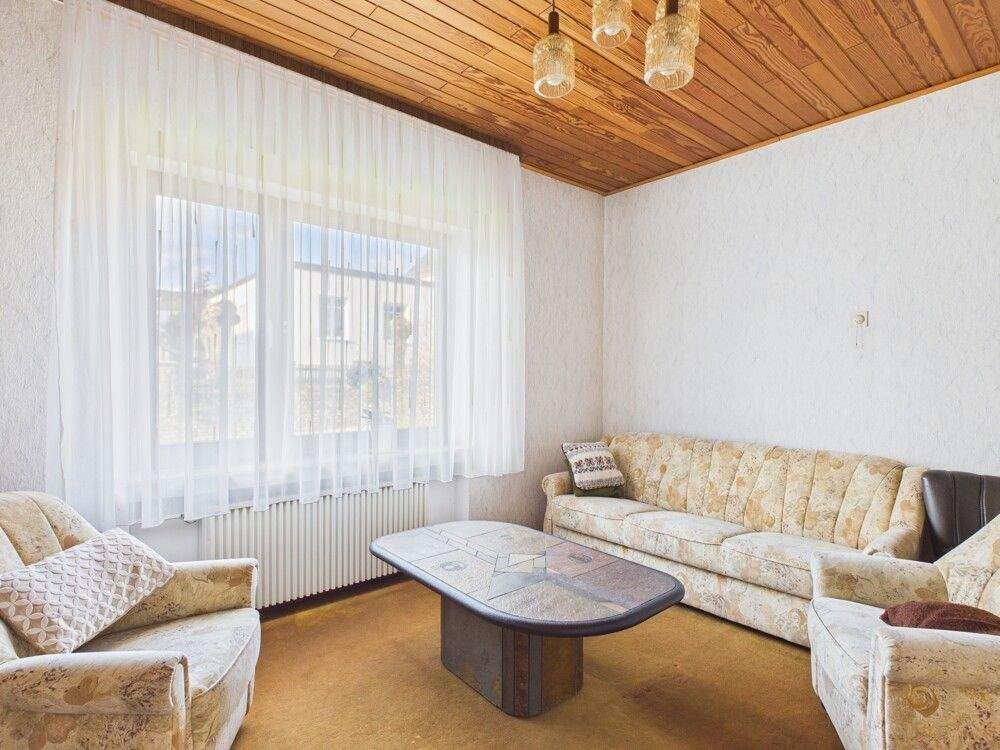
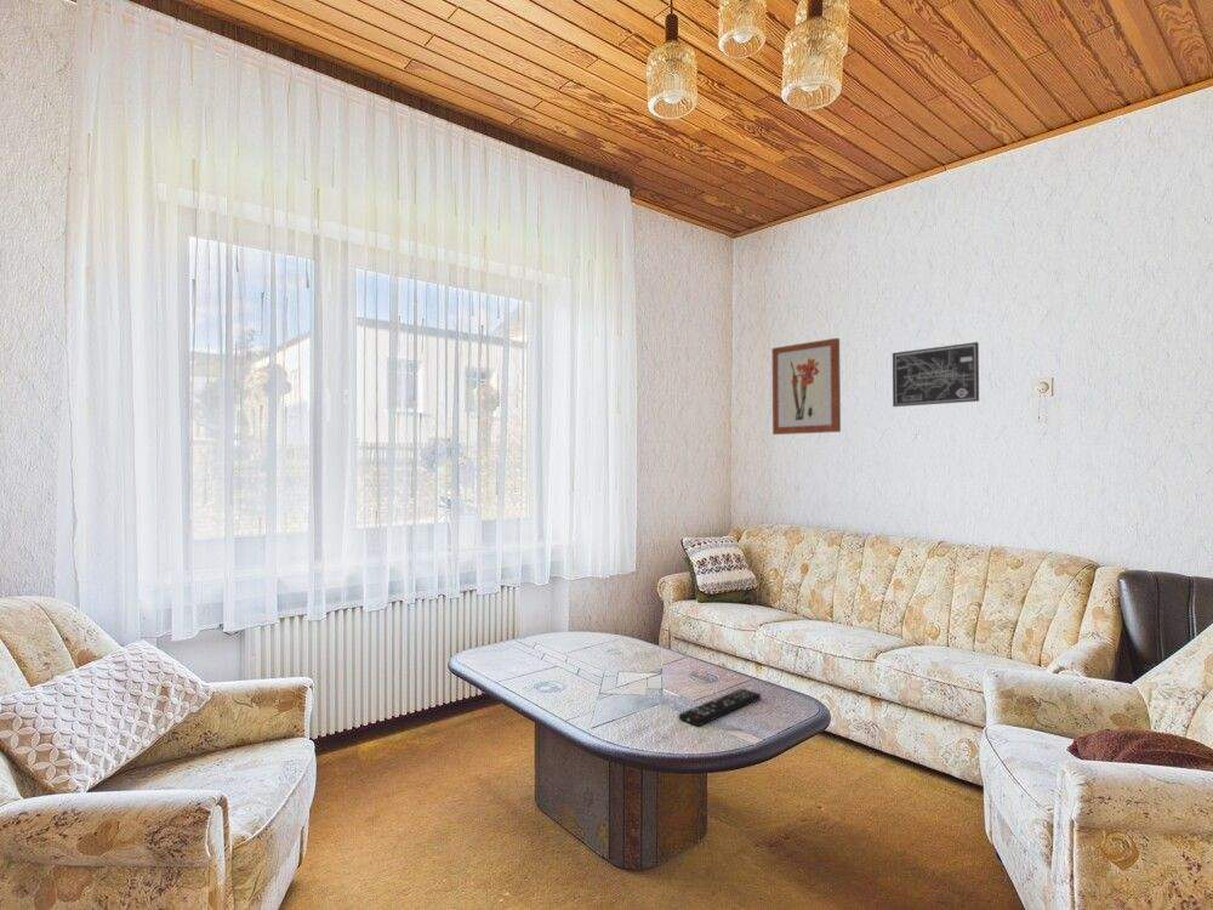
+ remote control [678,687,762,727]
+ wall art [771,337,842,436]
+ wall art [892,341,980,408]
